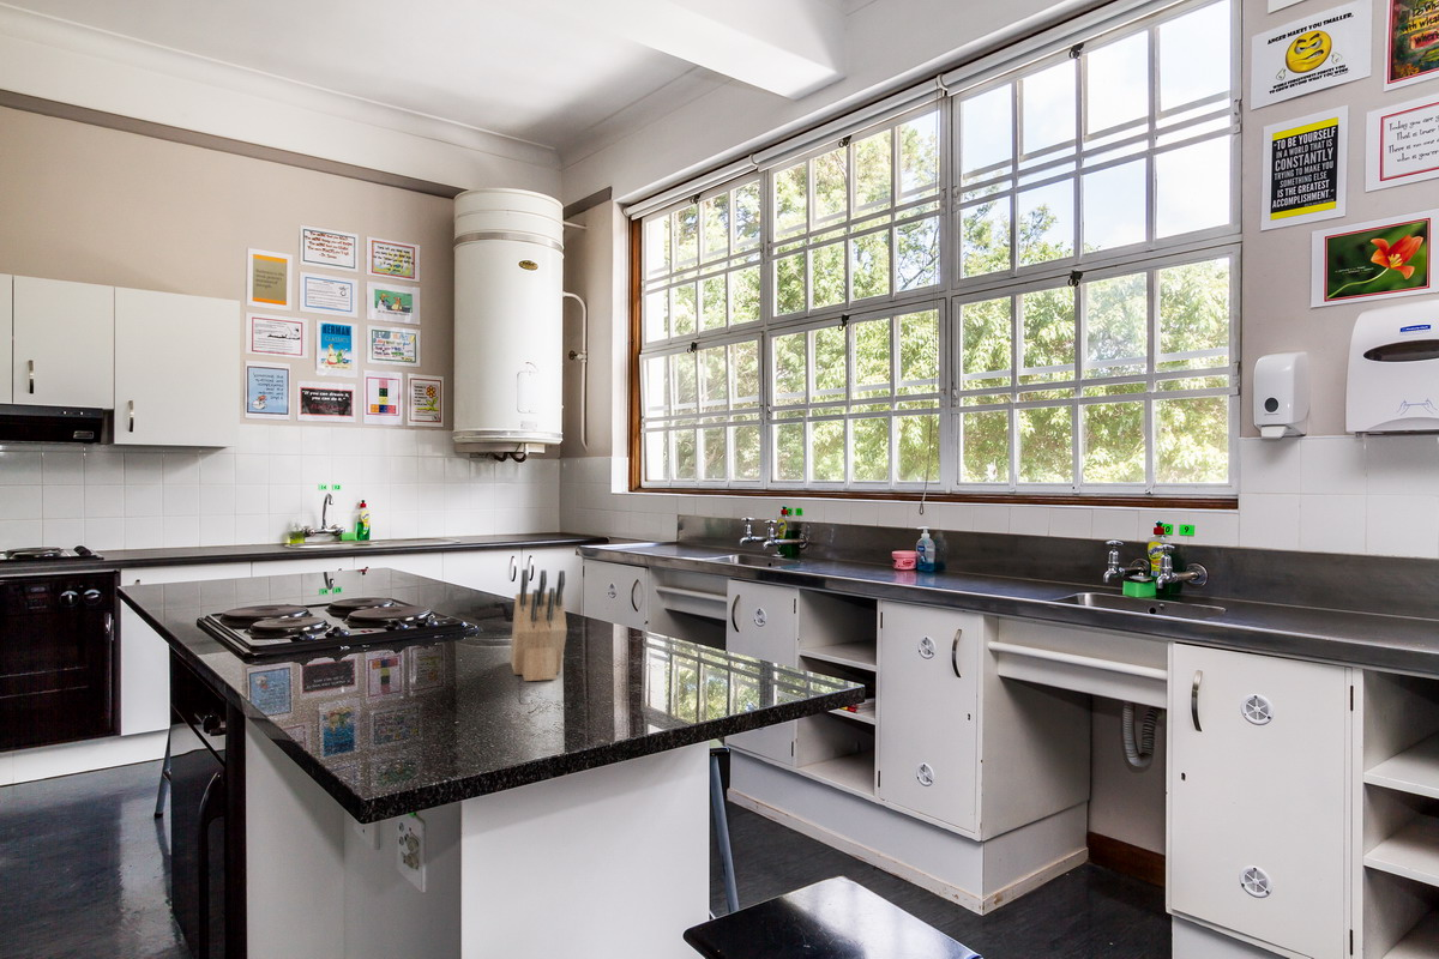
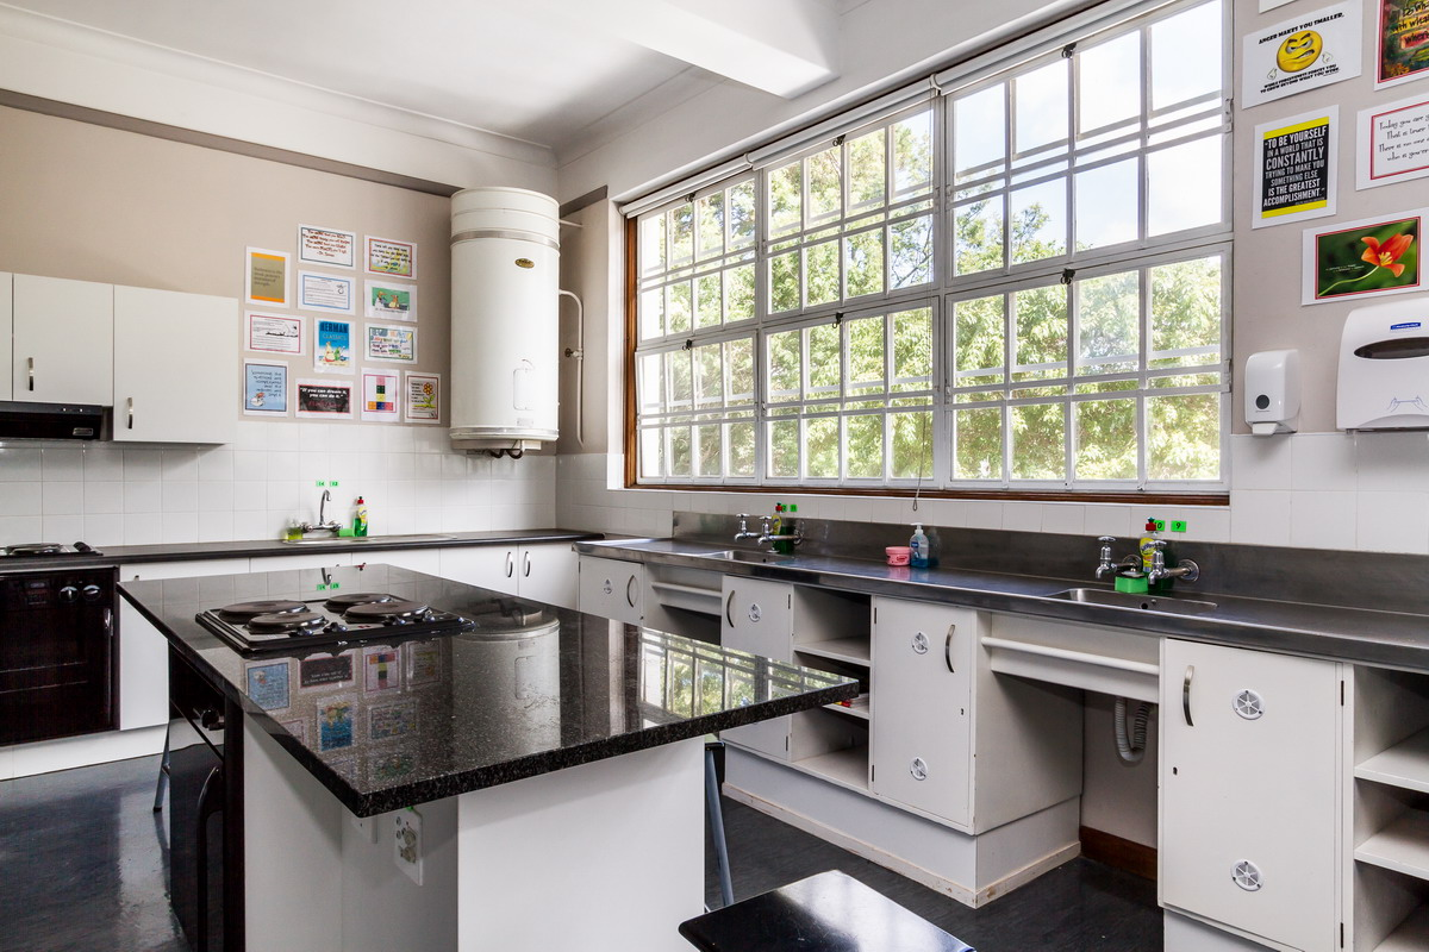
- knife block [508,568,568,682]
